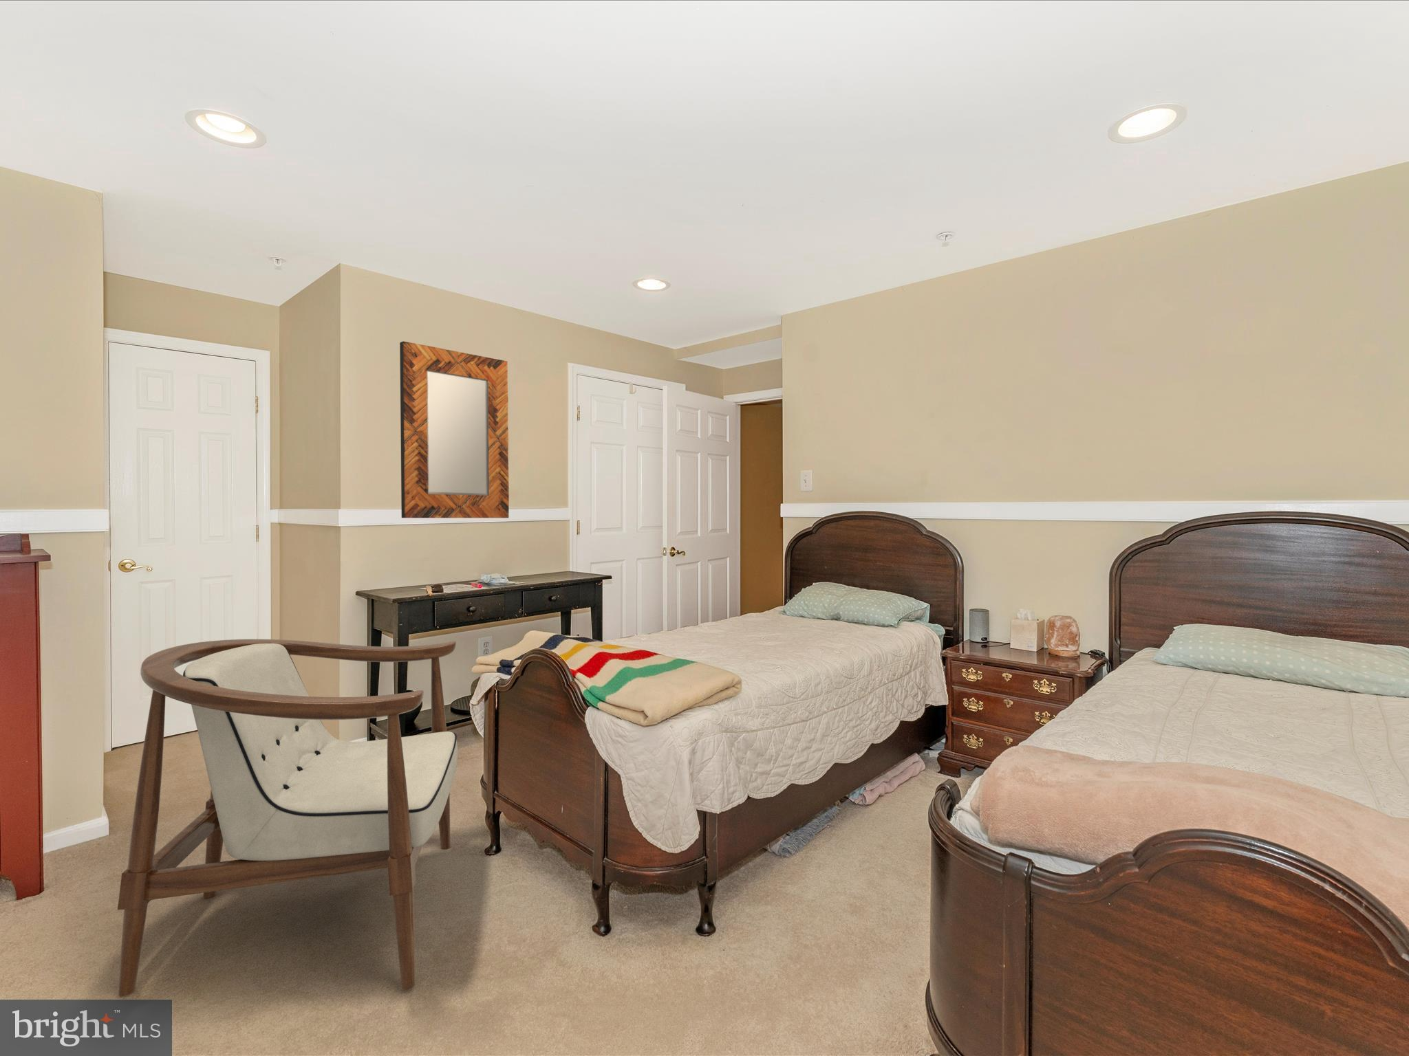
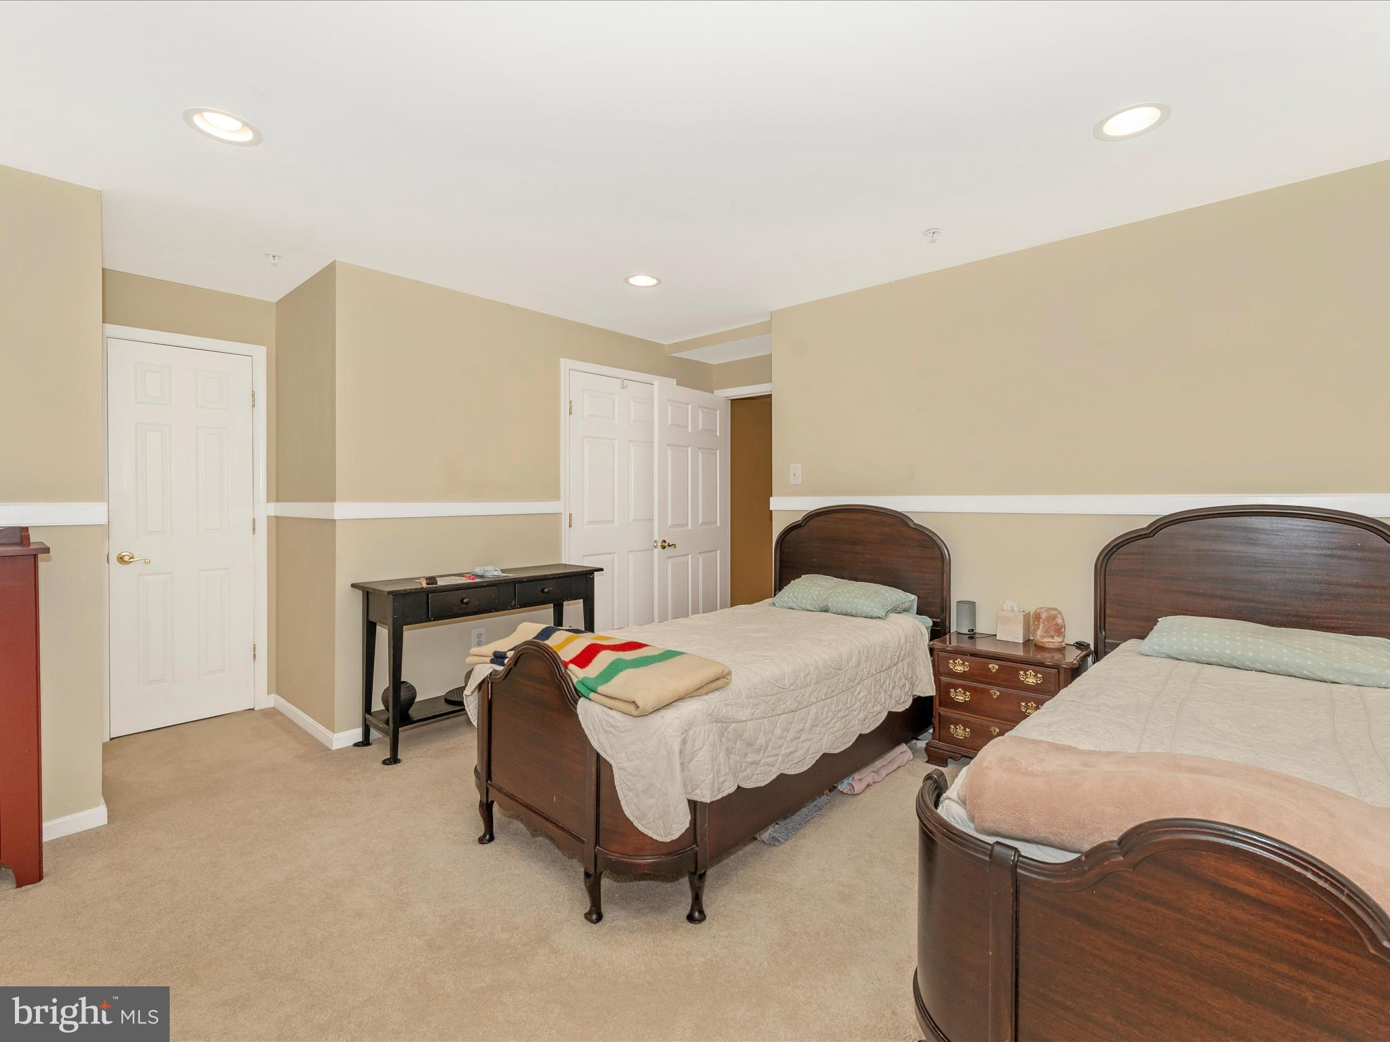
- home mirror [399,341,510,518]
- armchair [116,639,458,997]
